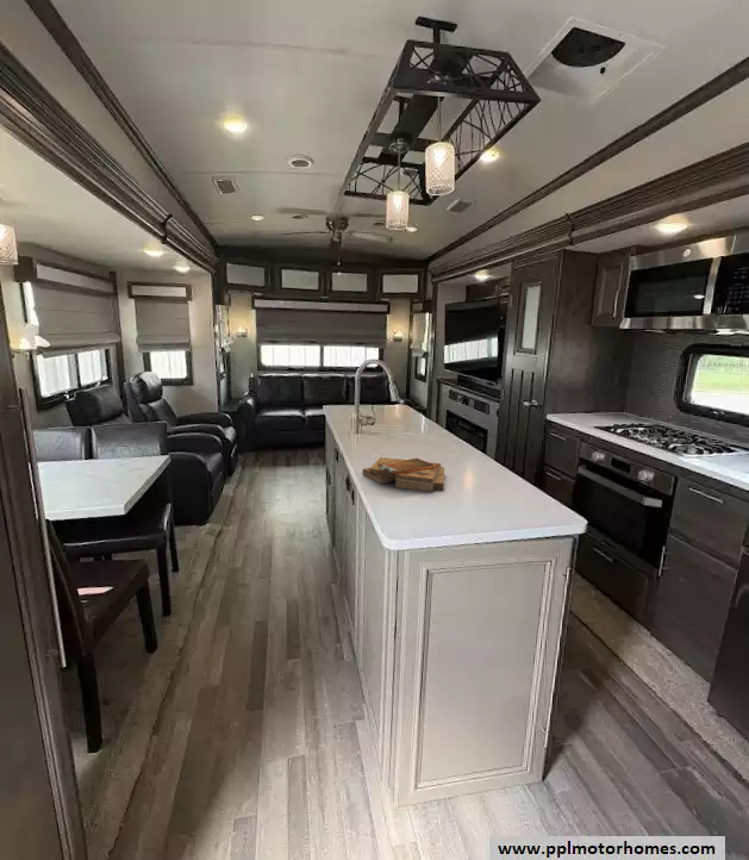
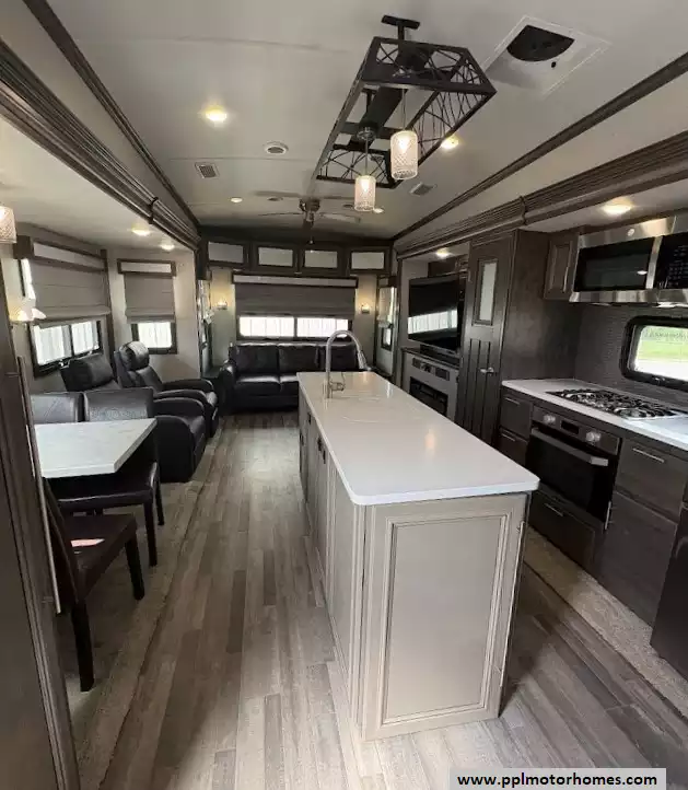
- clipboard [362,456,445,493]
